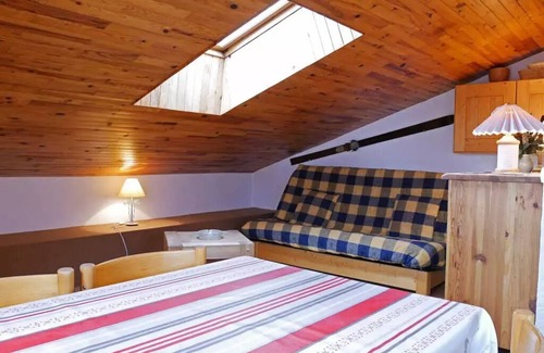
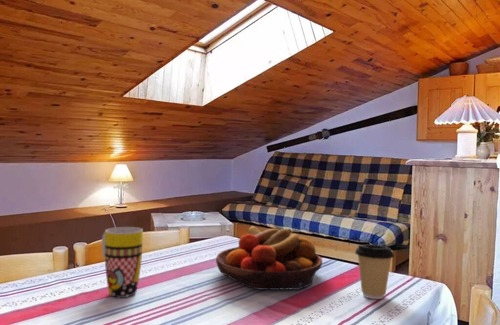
+ fruit bowl [215,225,324,291]
+ mug [101,226,144,298]
+ coffee cup [354,244,395,300]
